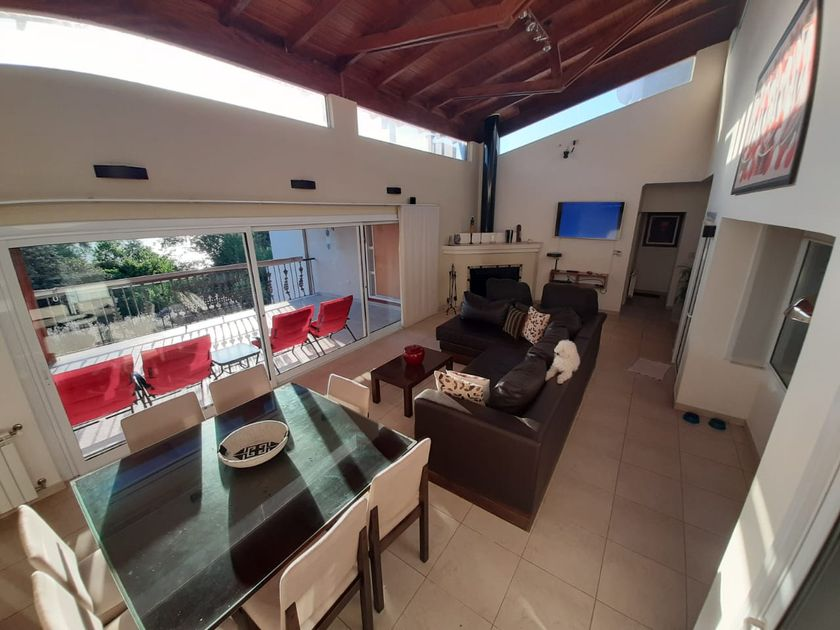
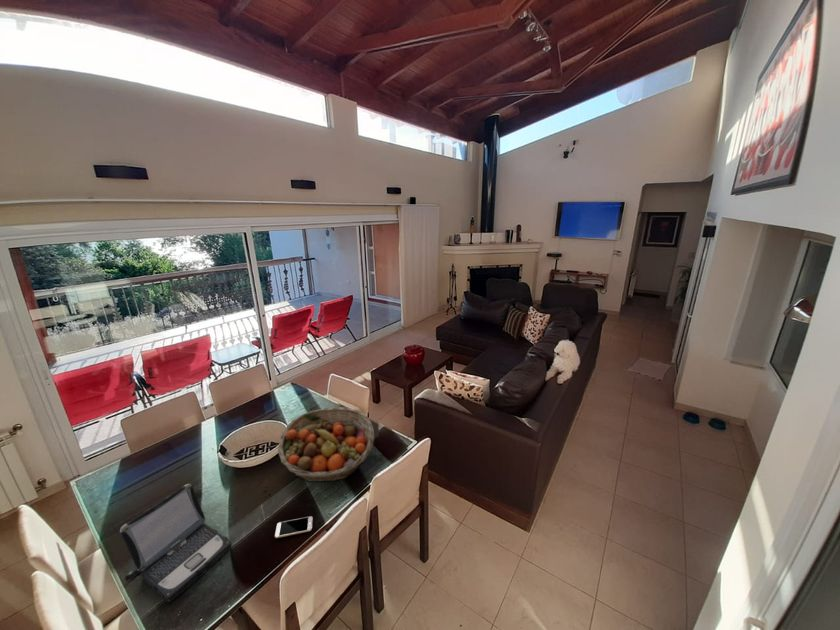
+ smartphone [274,515,314,539]
+ laptop [119,483,233,603]
+ fruit basket [277,406,375,483]
